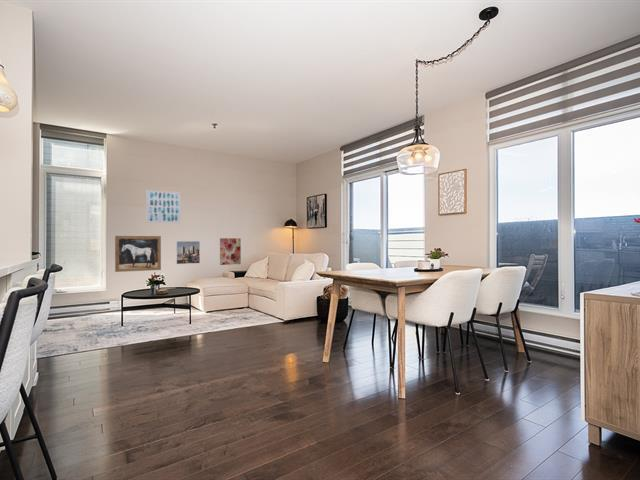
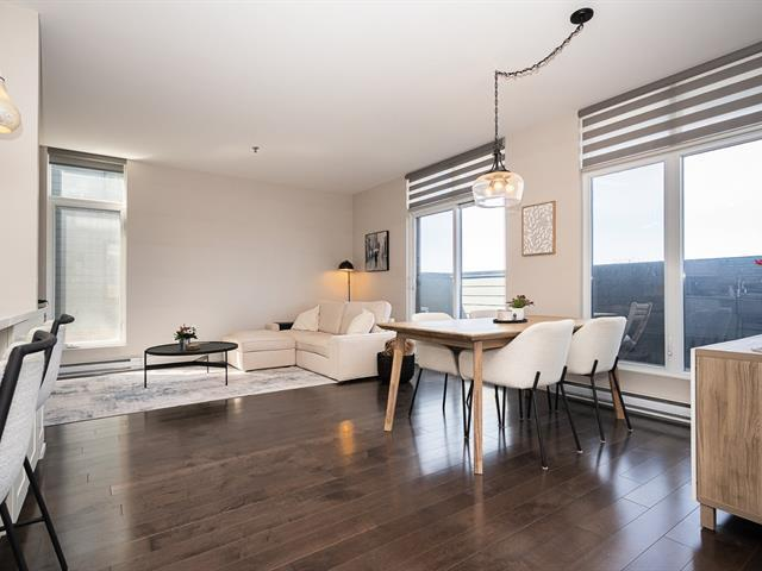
- wall art [219,237,242,266]
- wall art [114,235,162,273]
- wall art [145,189,182,225]
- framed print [175,240,201,265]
